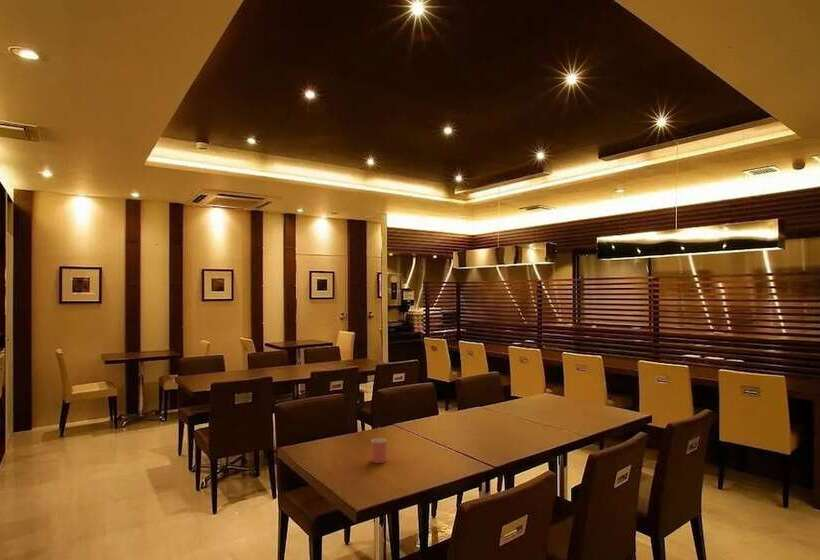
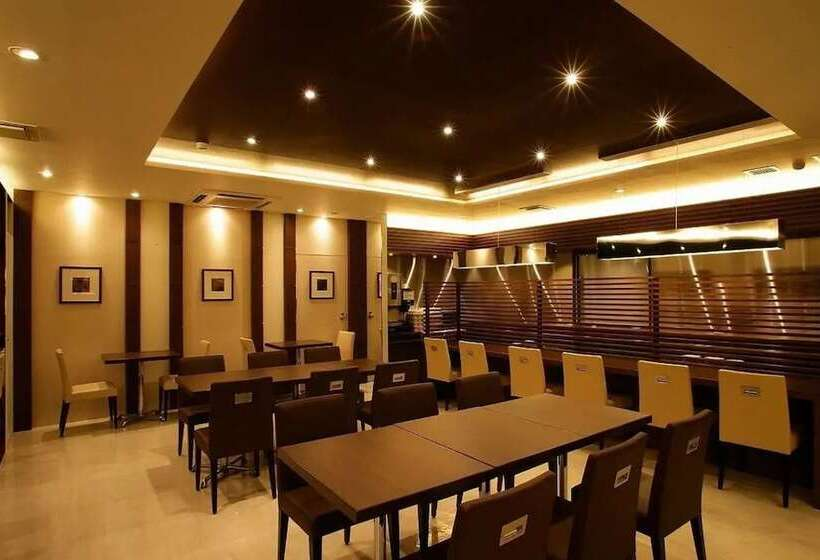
- cup [370,437,388,464]
